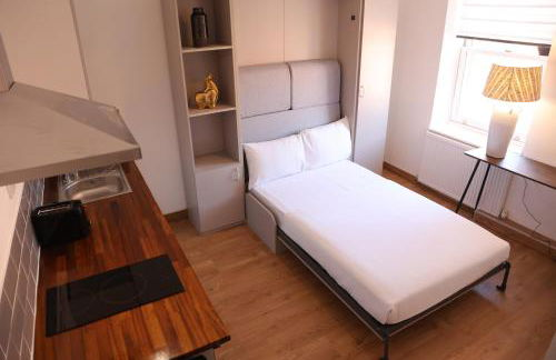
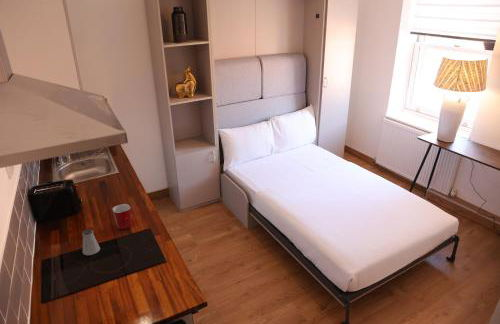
+ saltshaker [81,228,101,256]
+ mug [112,203,132,230]
